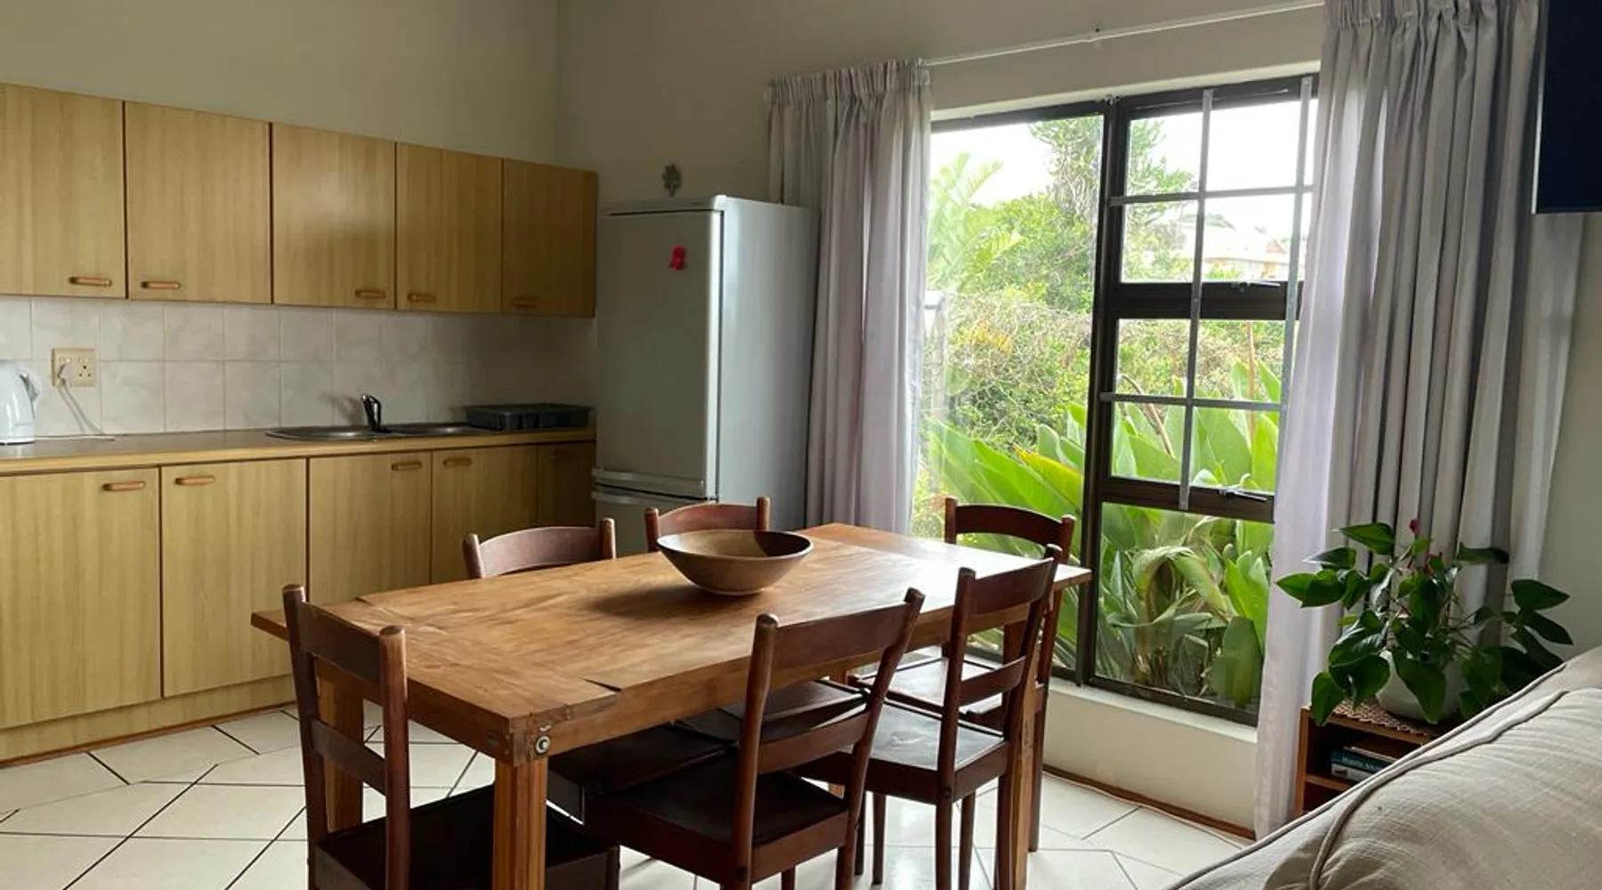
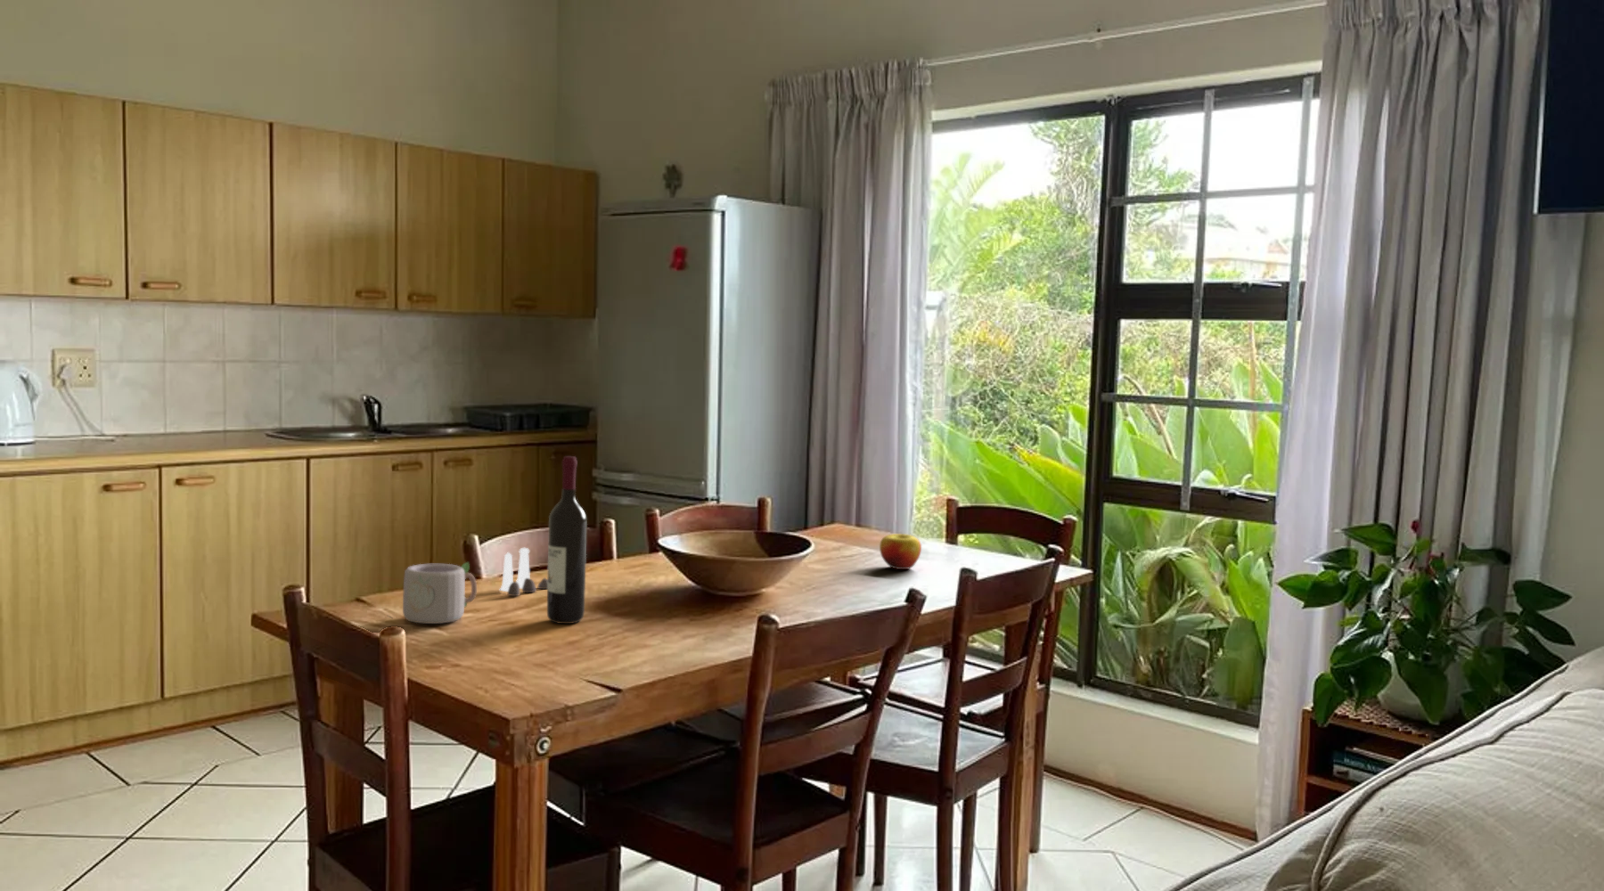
+ apple [879,533,923,571]
+ salt and pepper shaker set [499,548,549,597]
+ wine bottle [546,455,588,624]
+ mug [386,562,477,624]
